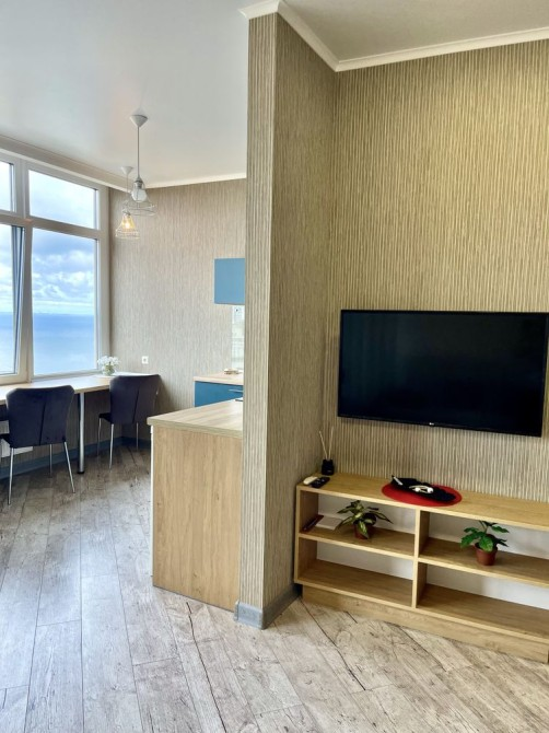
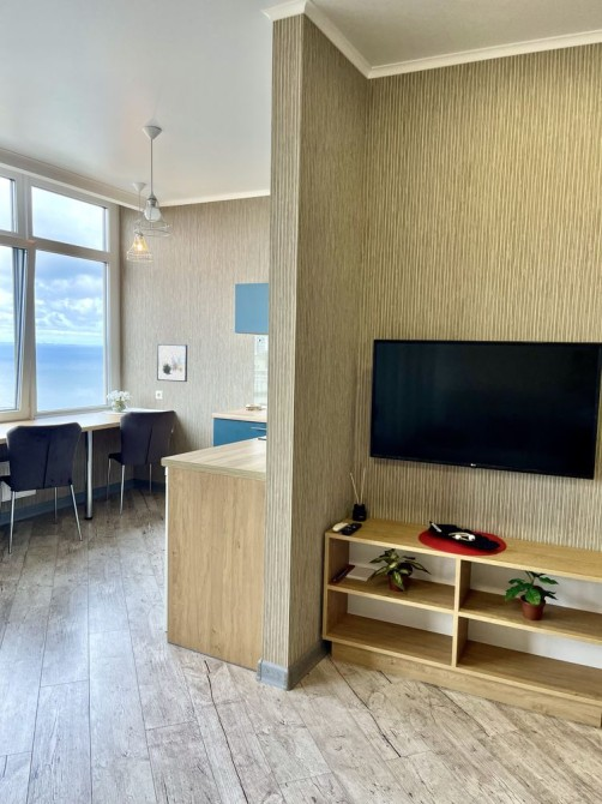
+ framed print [156,343,188,383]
